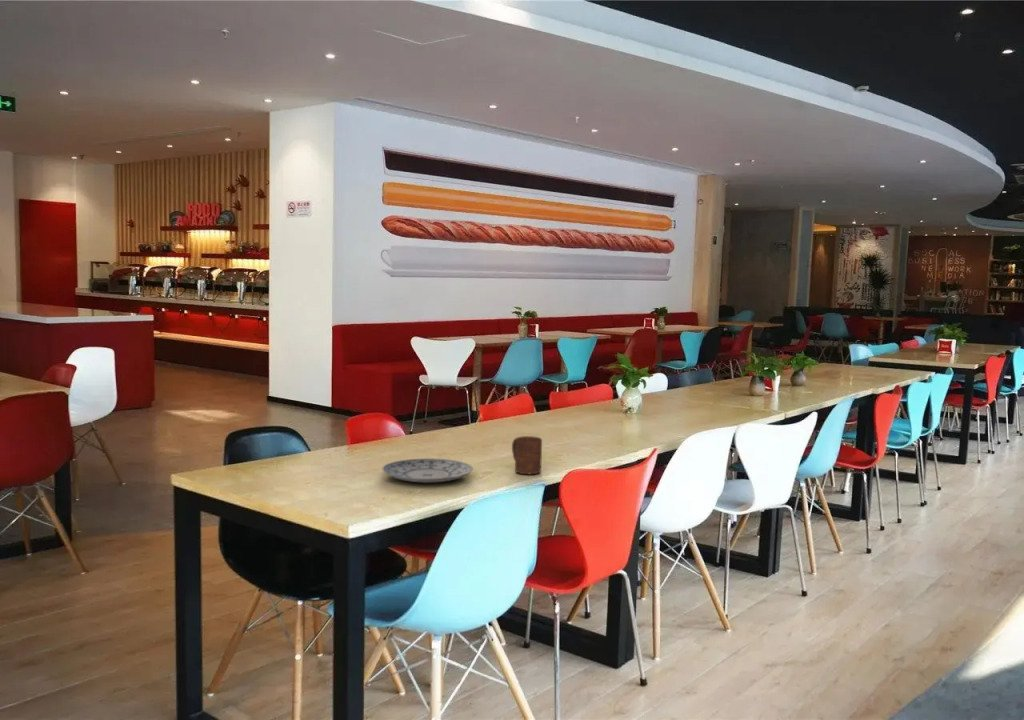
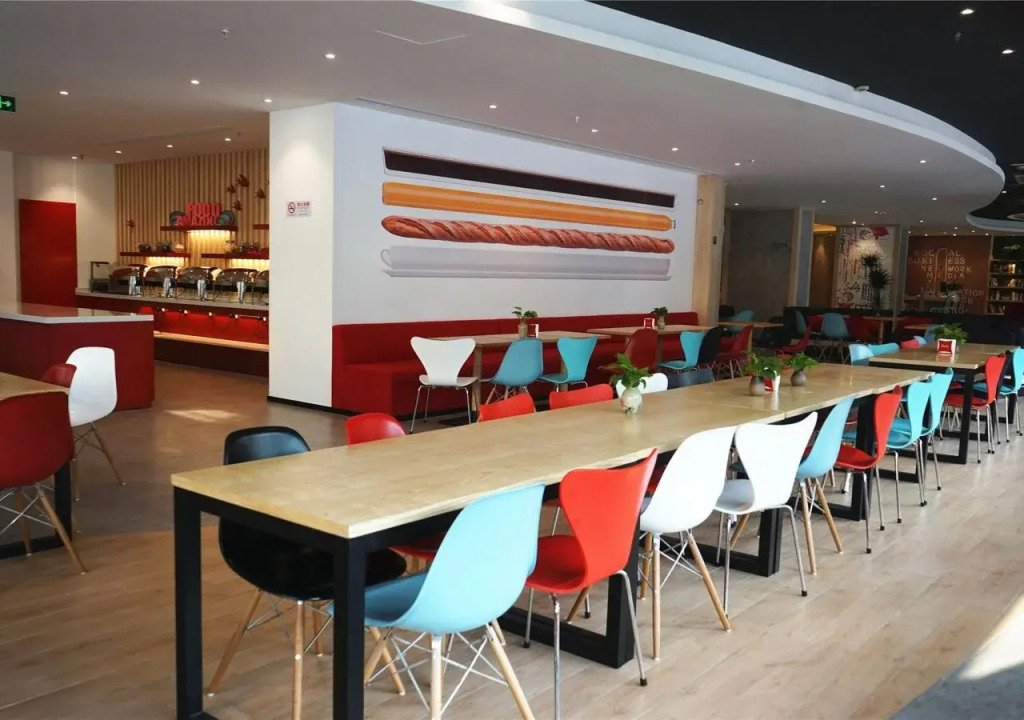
- plate [381,457,474,484]
- cup [511,435,543,475]
